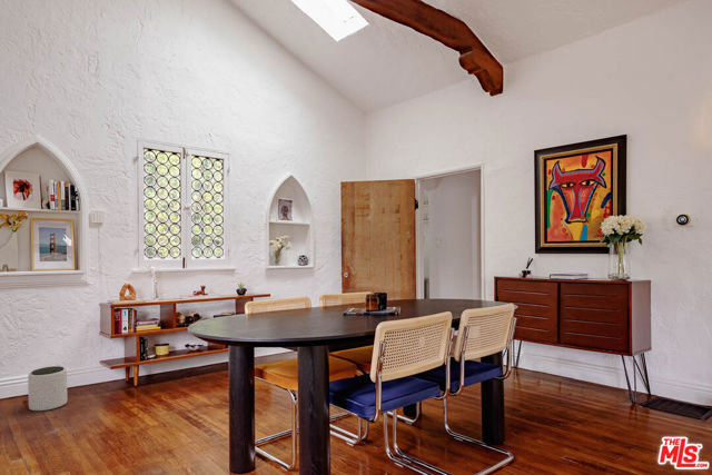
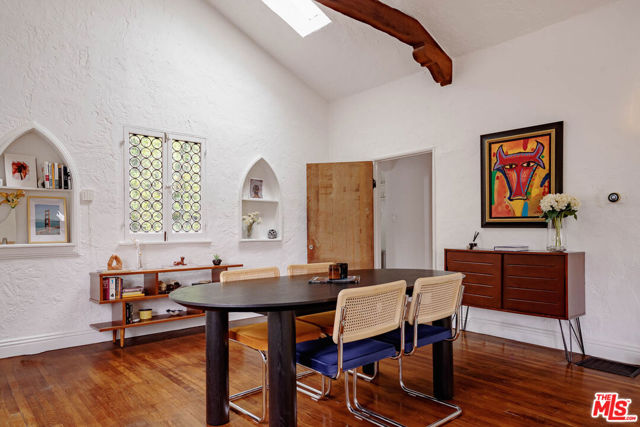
- plant pot [27,365,68,412]
